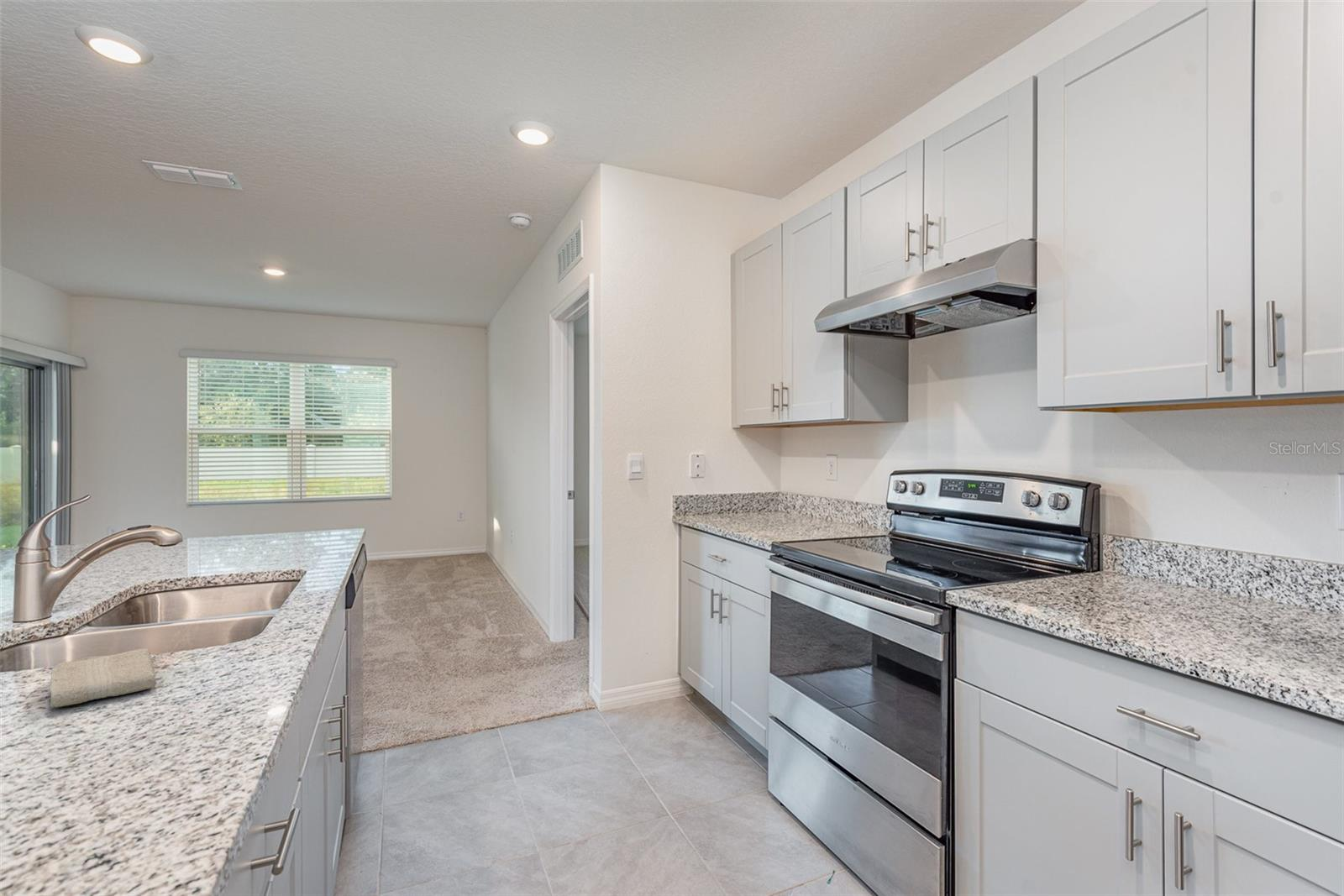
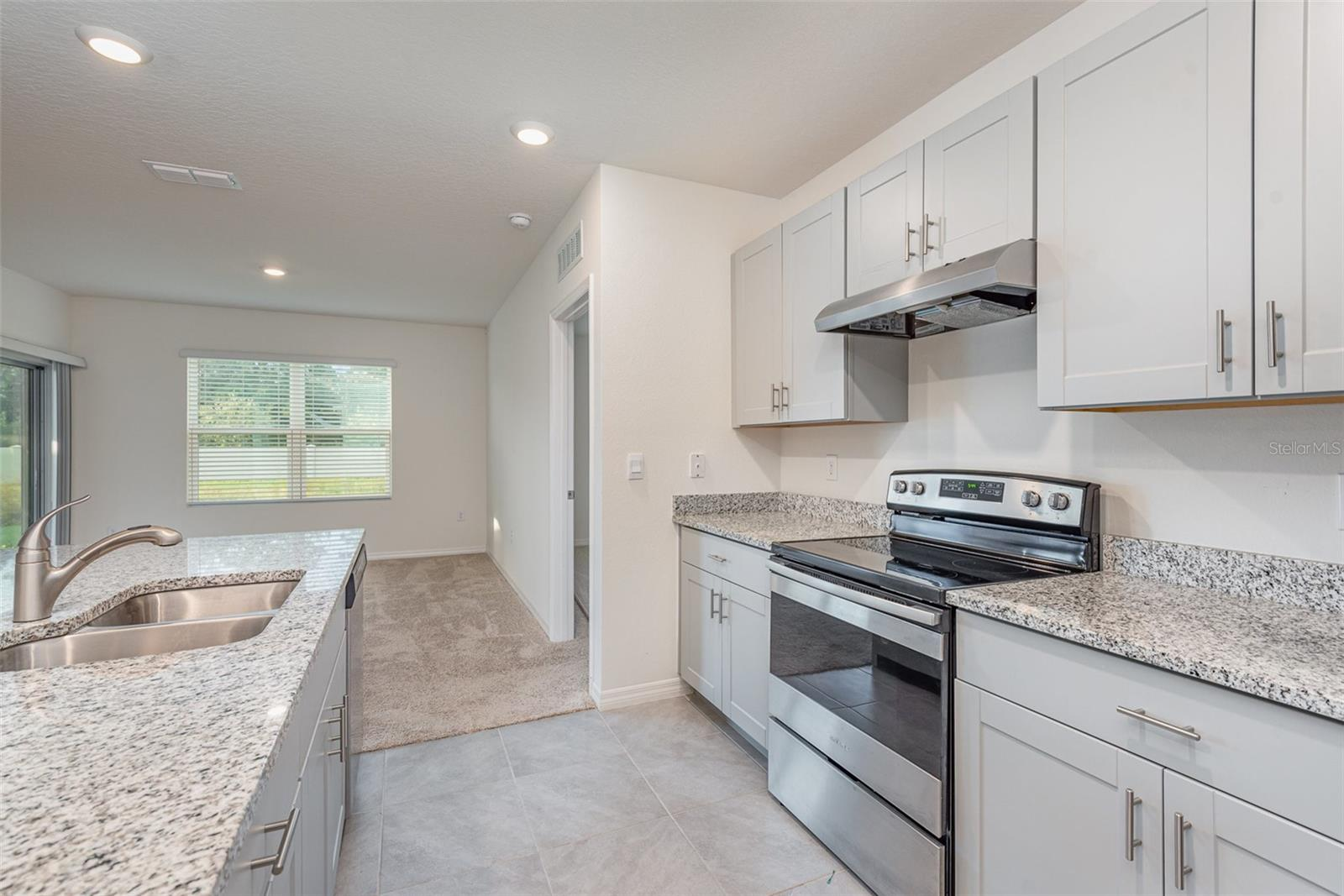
- washcloth [50,648,158,708]
